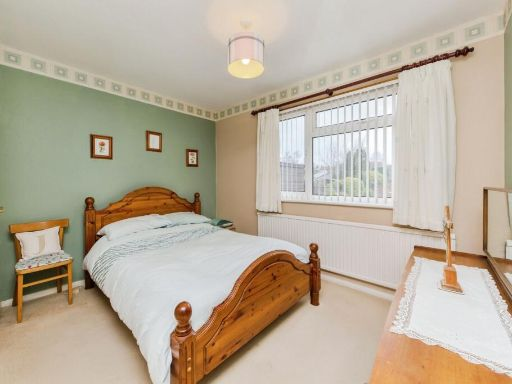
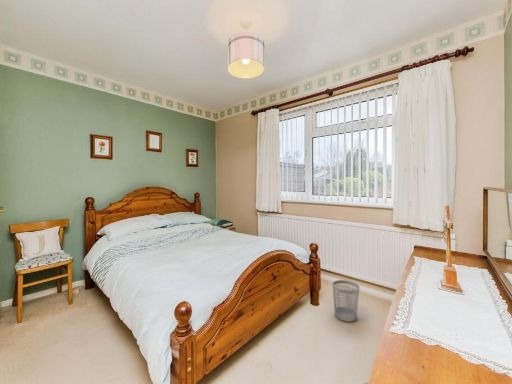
+ wastebasket [331,279,360,323]
